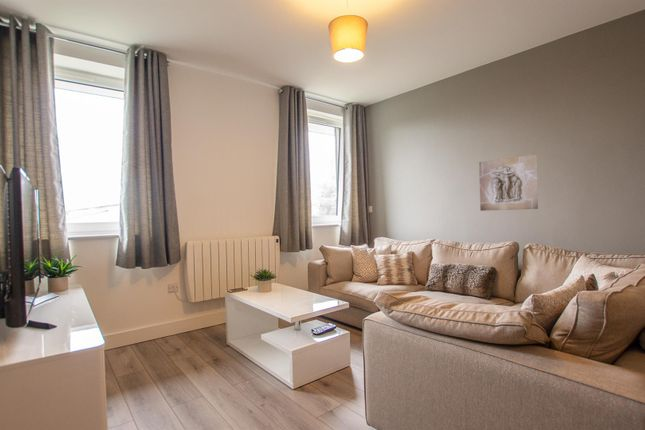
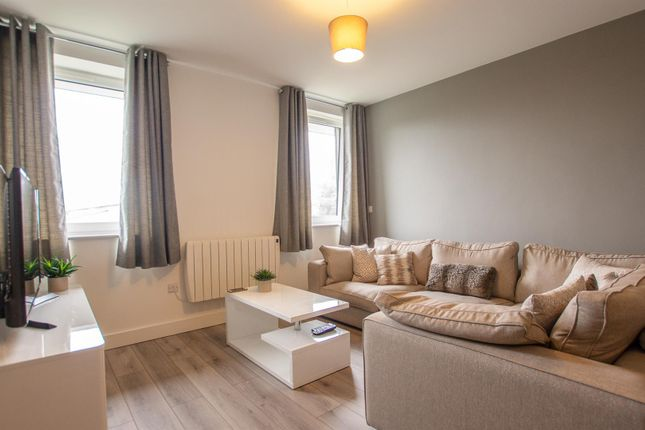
- stone relief [478,154,539,212]
